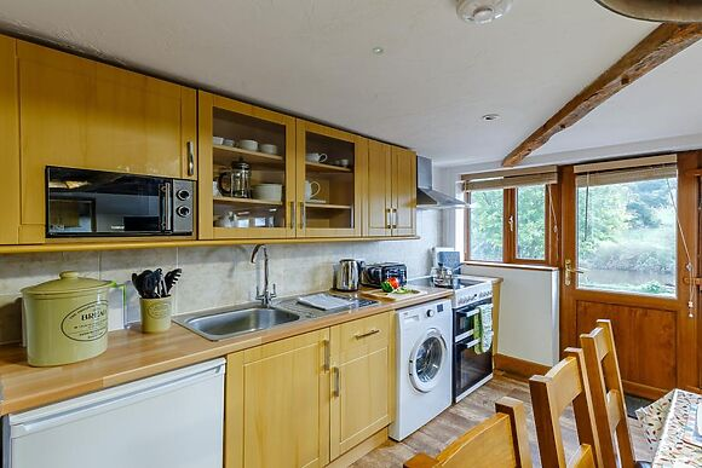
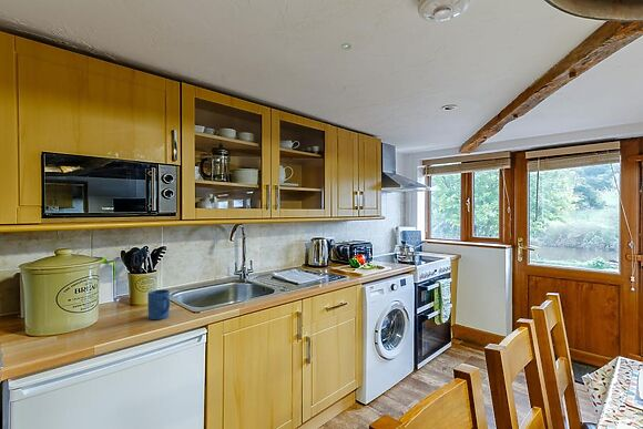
+ mug [147,288,171,320]
